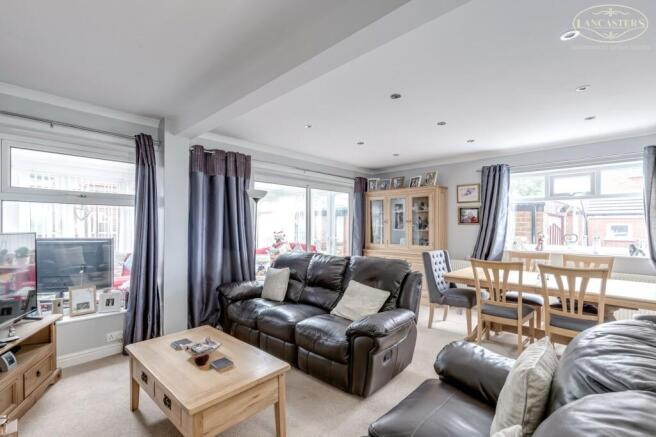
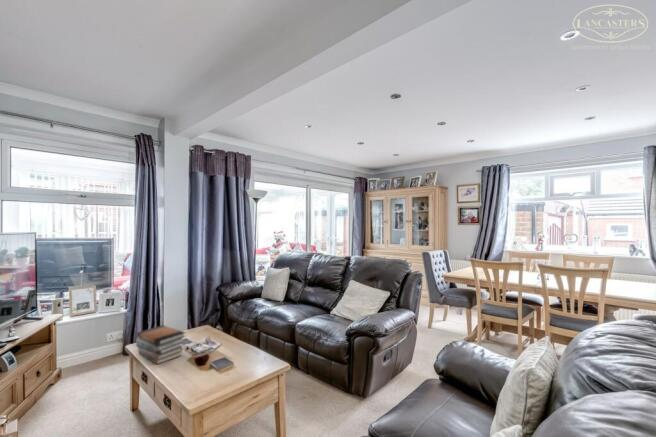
+ book stack [135,324,186,365]
